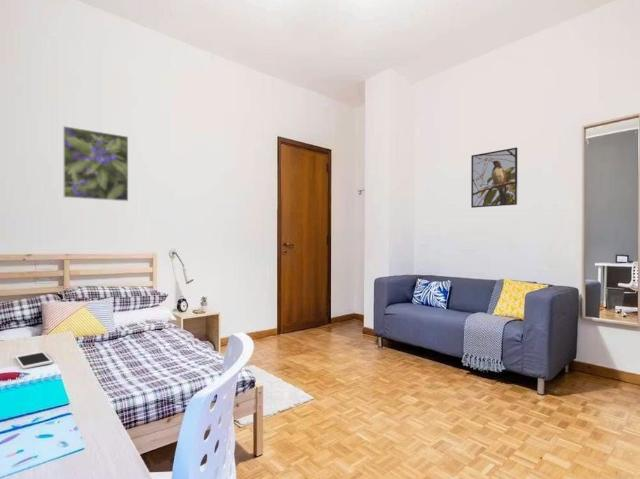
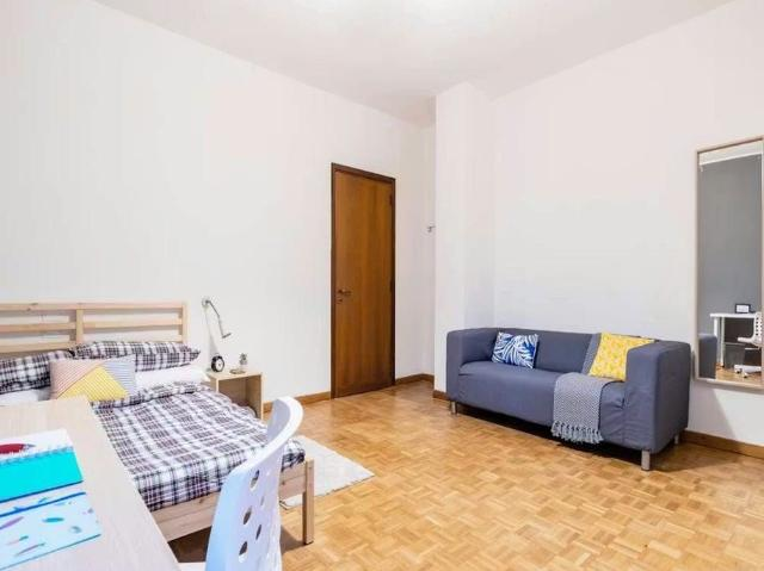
- cell phone [14,350,54,370]
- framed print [62,125,129,202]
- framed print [470,146,518,209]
